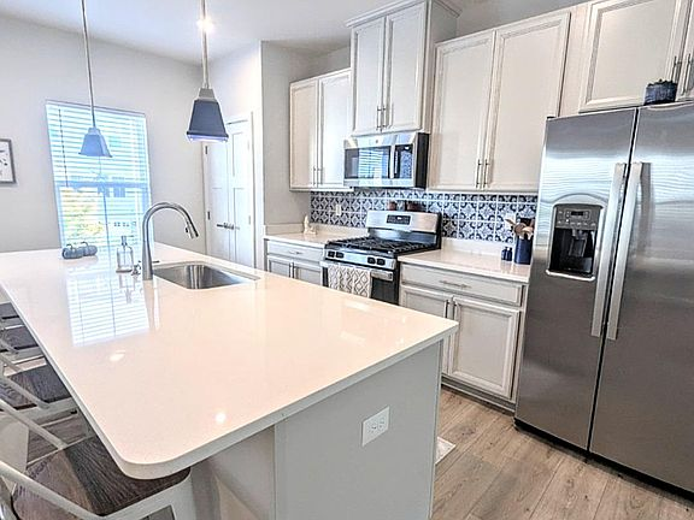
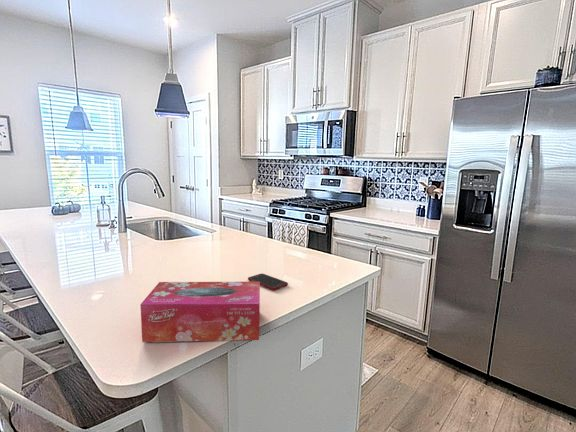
+ tissue box [139,281,261,343]
+ cell phone [247,273,289,291]
